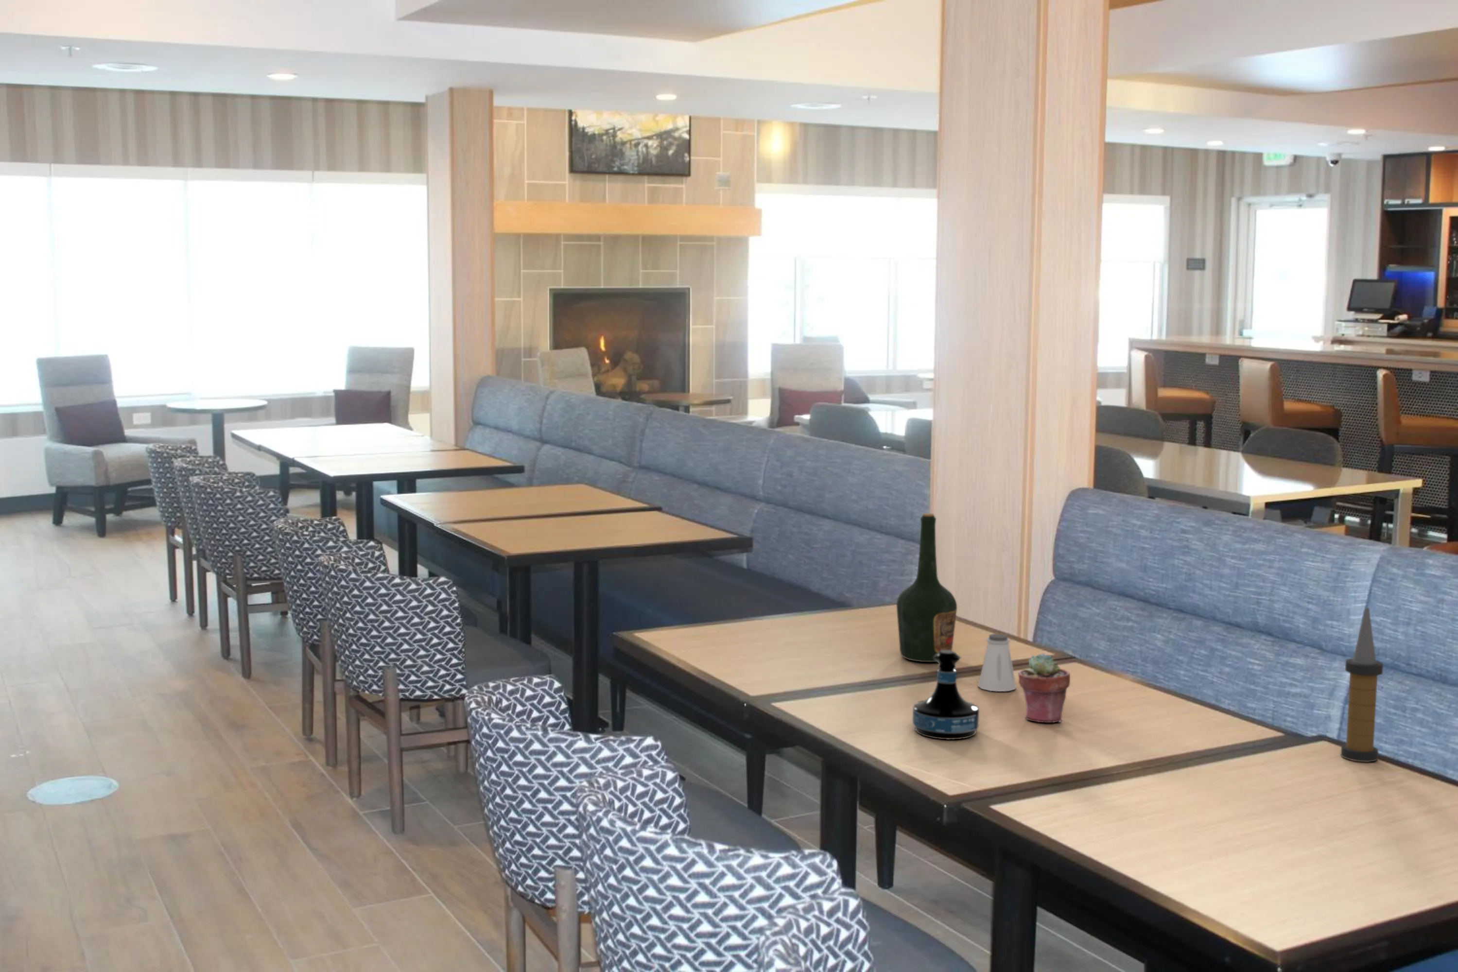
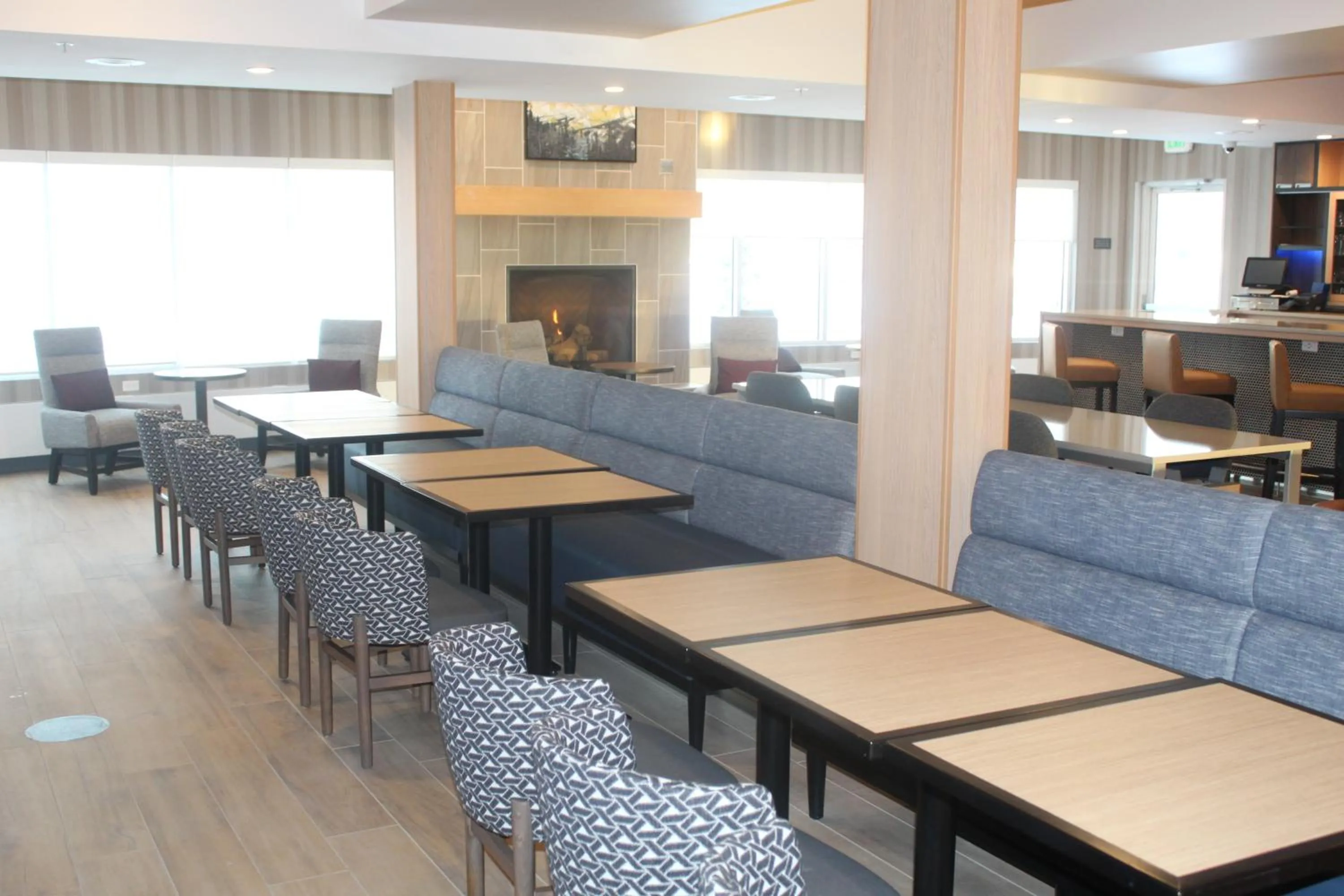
- potted succulent [1018,653,1071,724]
- candle [1341,608,1383,763]
- saltshaker [977,634,1016,692]
- bottle [896,513,958,663]
- tequila bottle [912,650,980,740]
